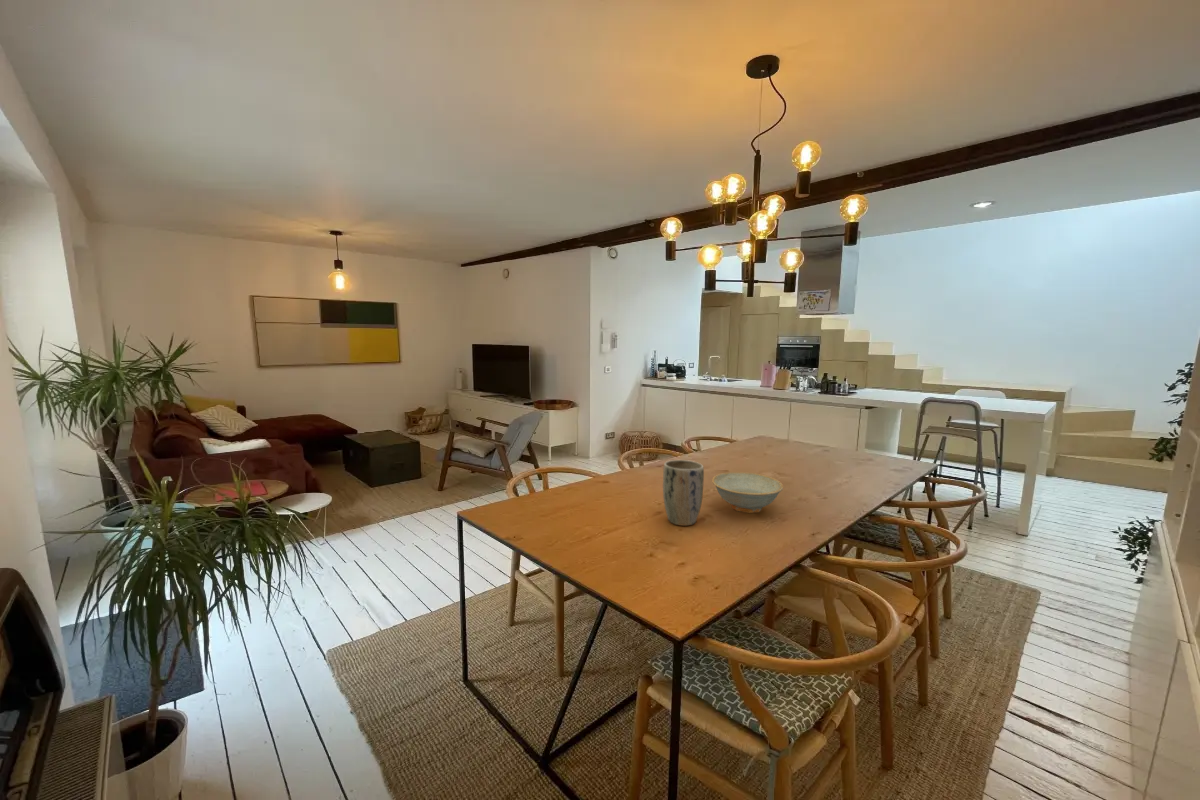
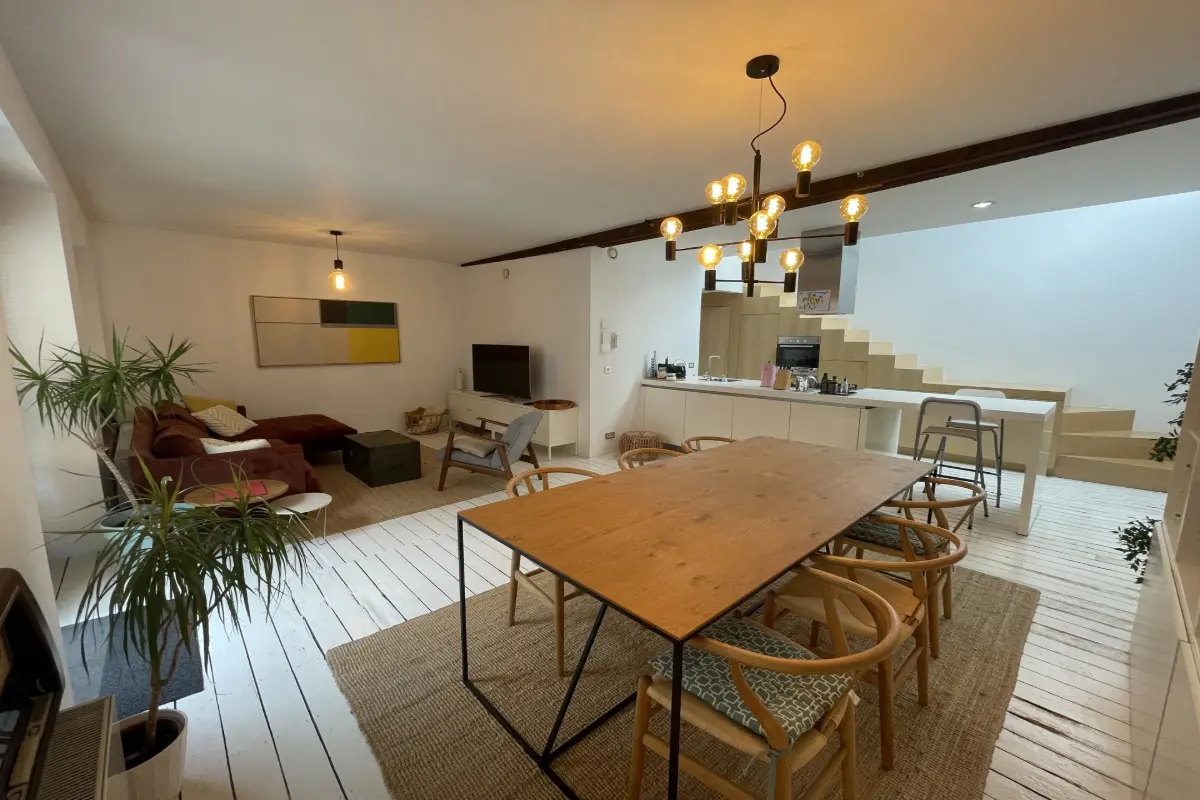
- dish [711,471,784,514]
- plant pot [662,459,705,527]
